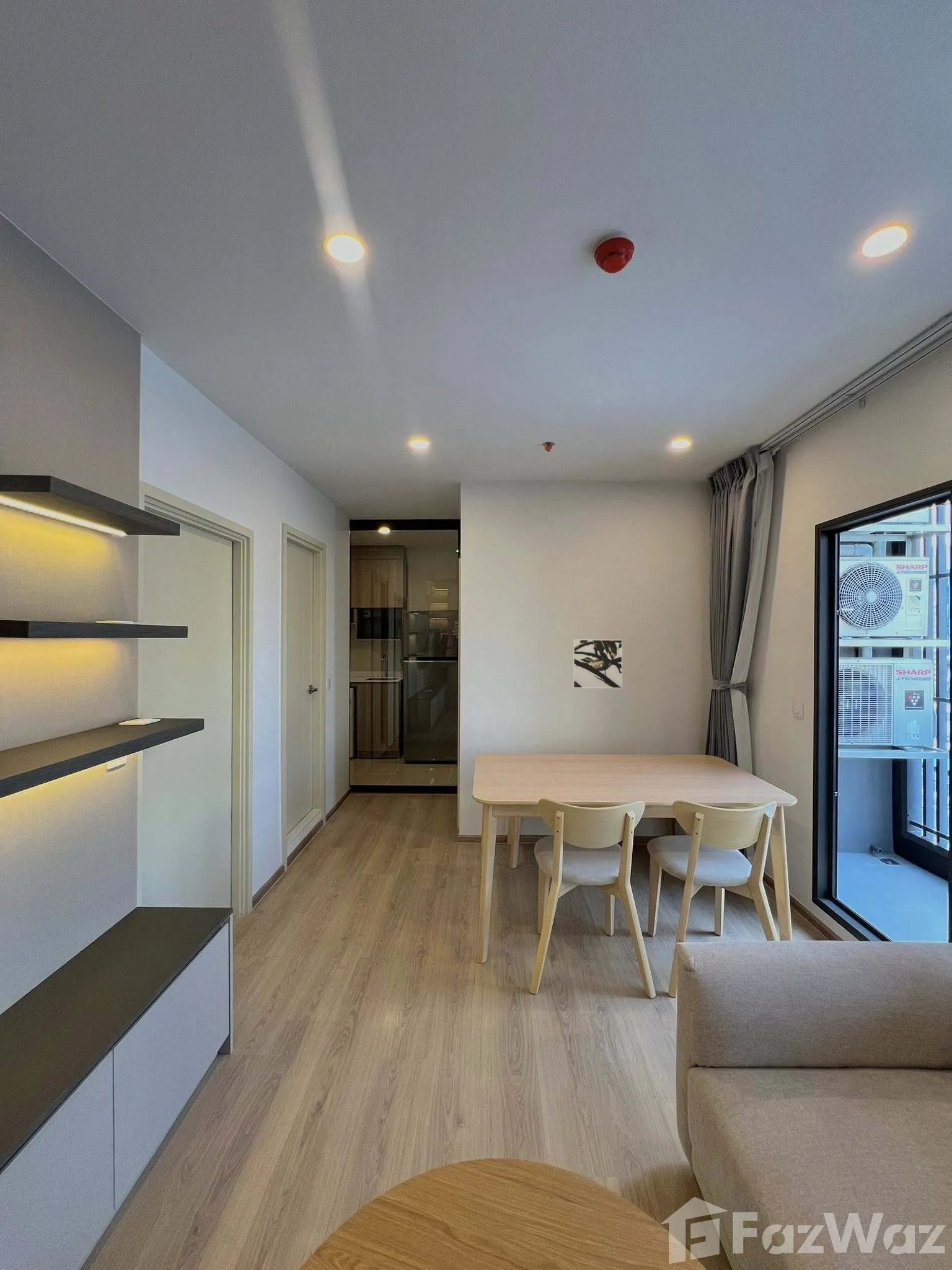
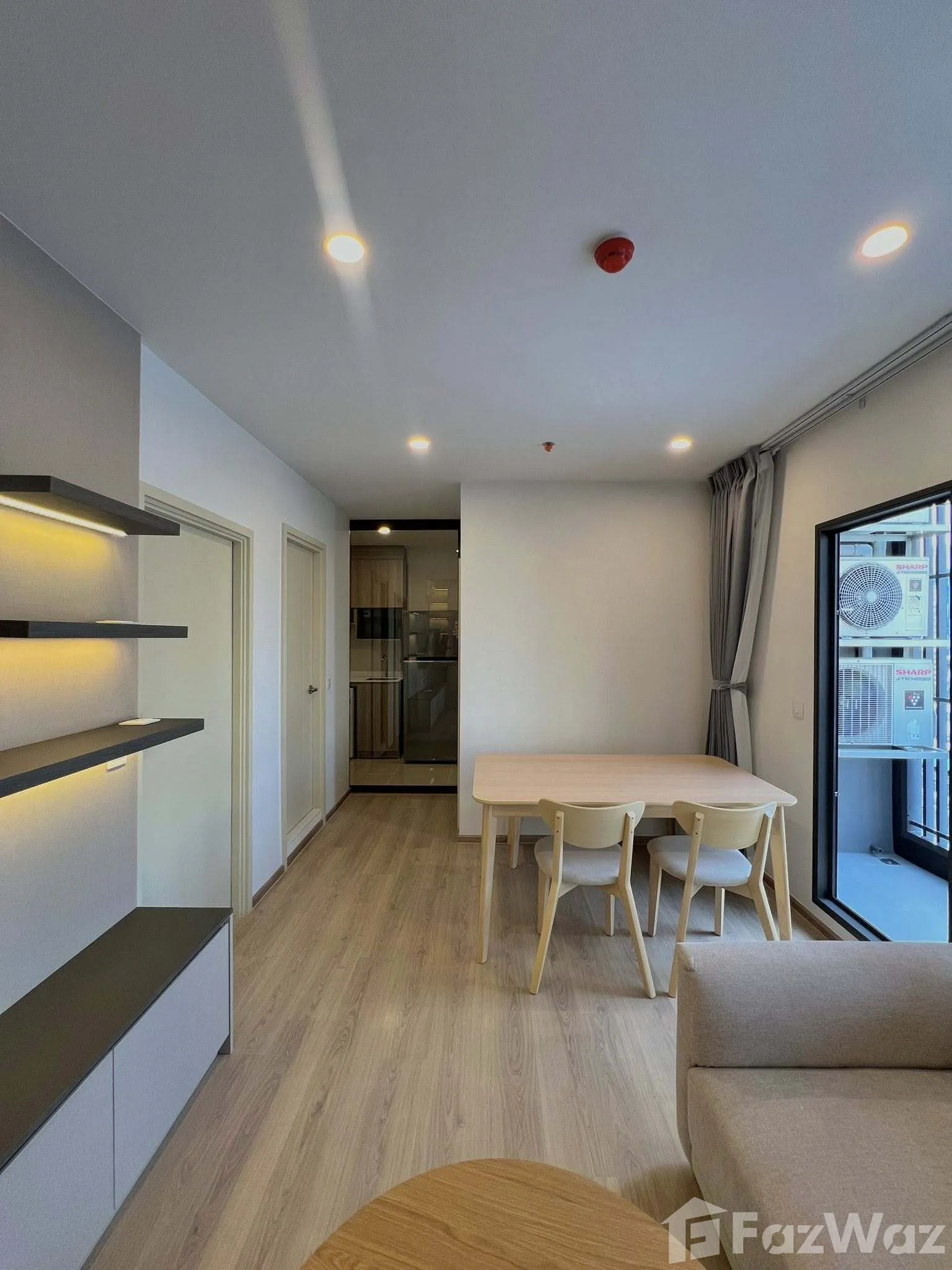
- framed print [572,639,623,689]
